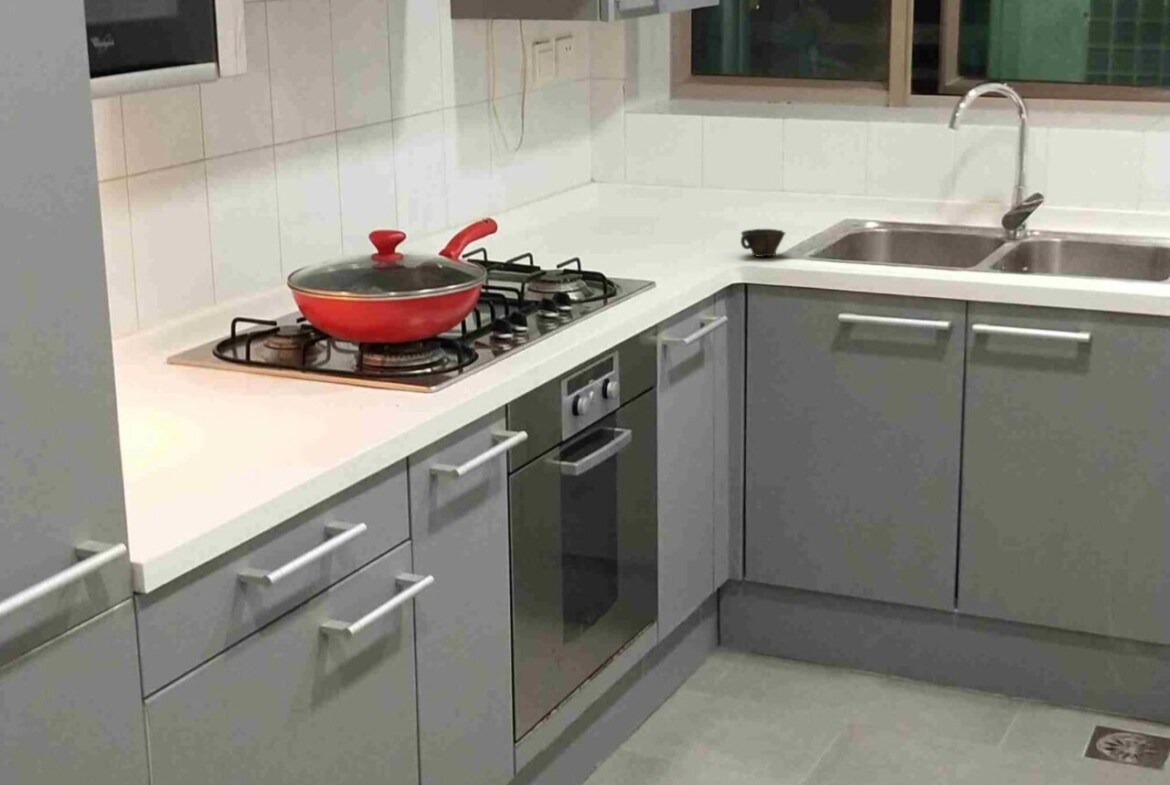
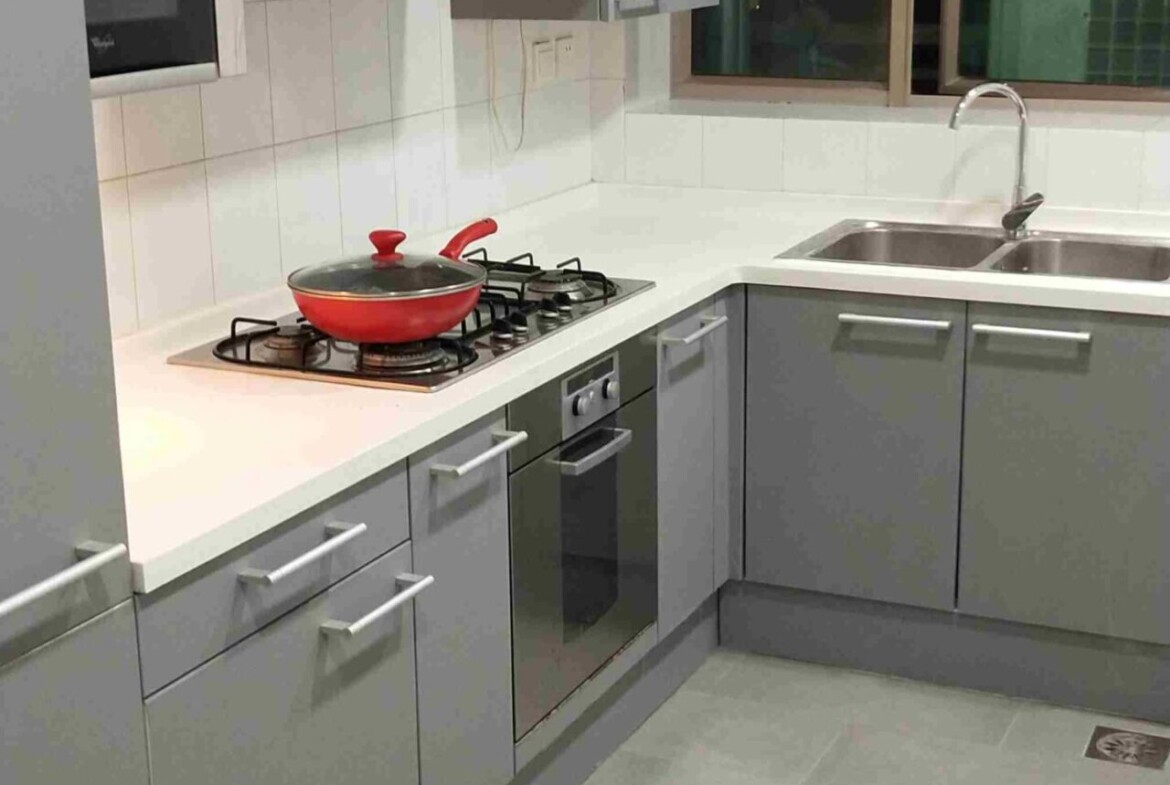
- cup [740,228,786,258]
